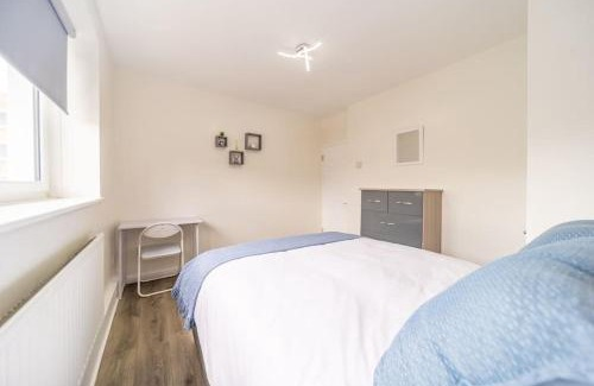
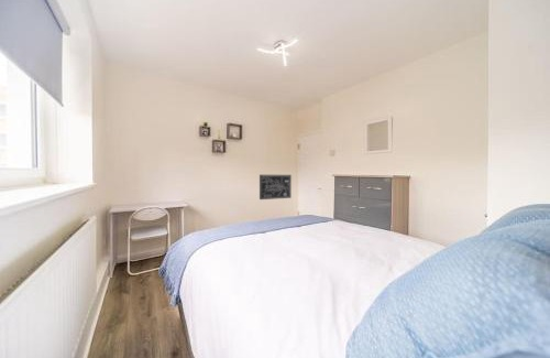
+ wall art [258,174,293,200]
